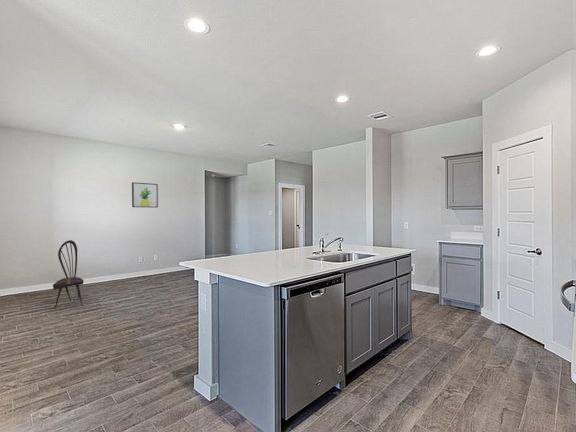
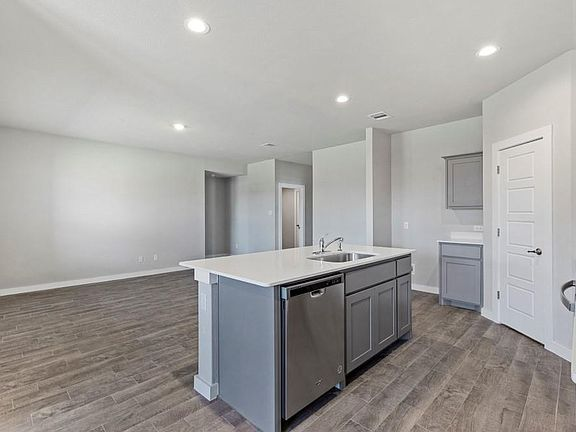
- dining chair [52,239,85,309]
- wall art [131,181,159,208]
